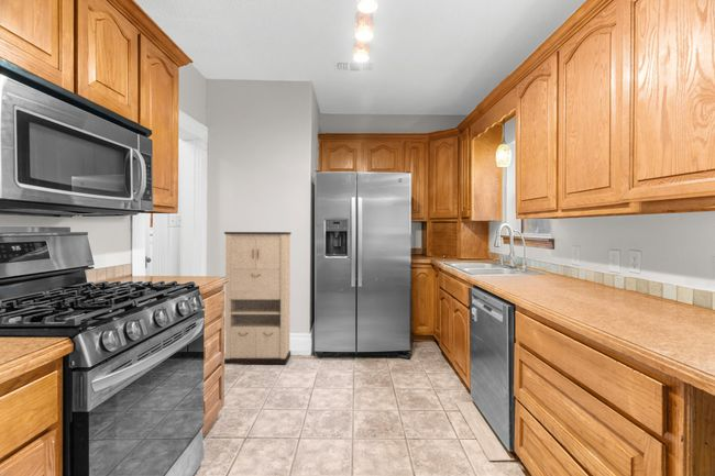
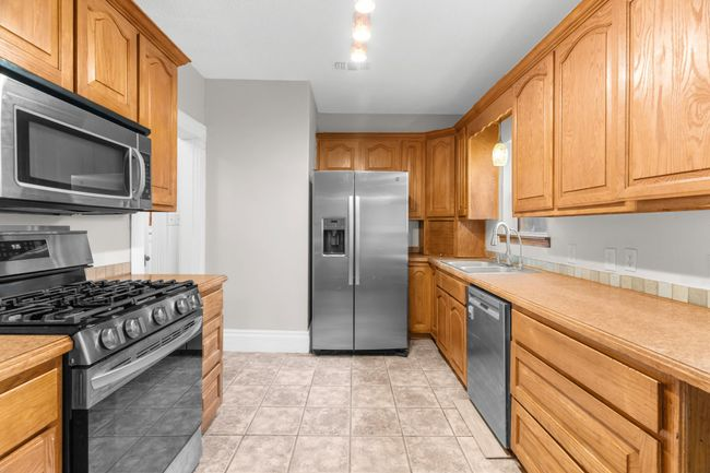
- cabinet [223,231,293,365]
